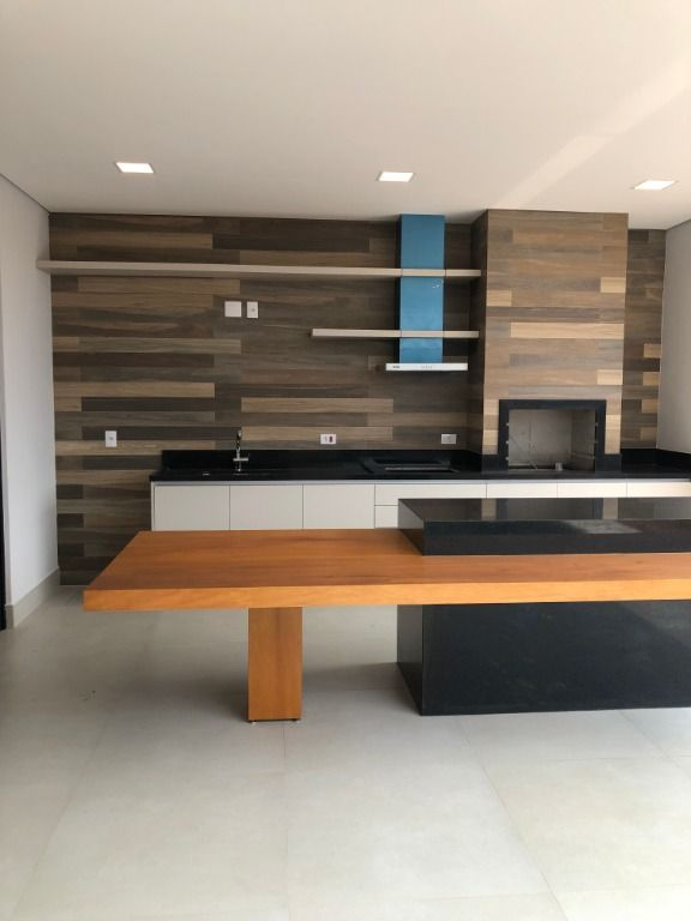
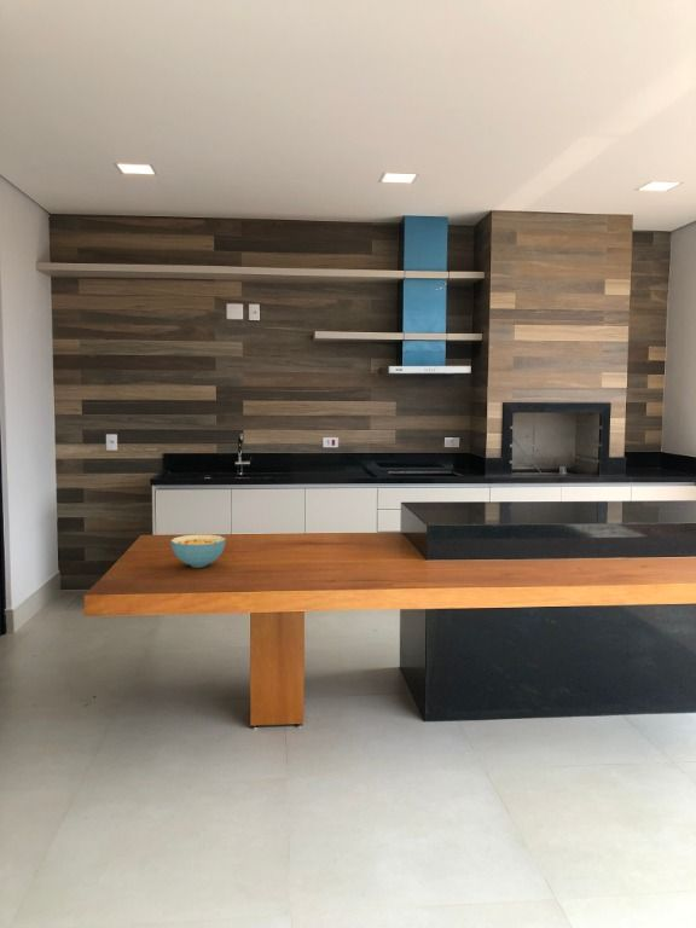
+ cereal bowl [169,533,227,568]
